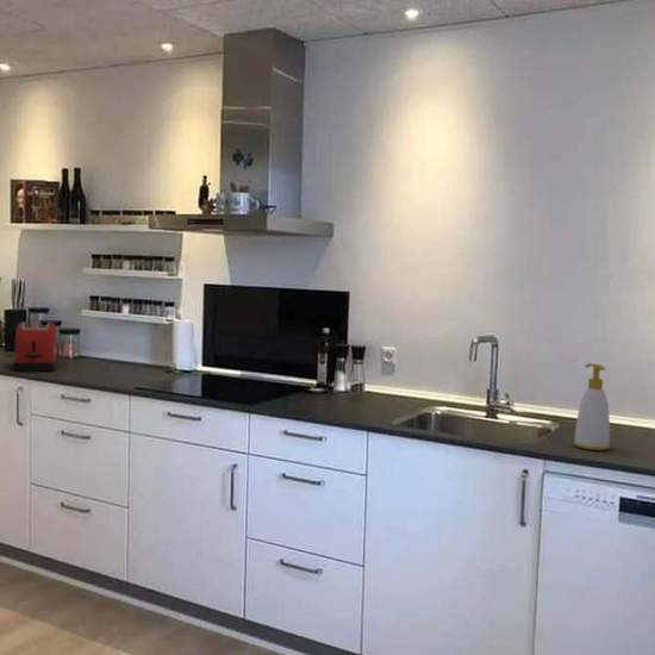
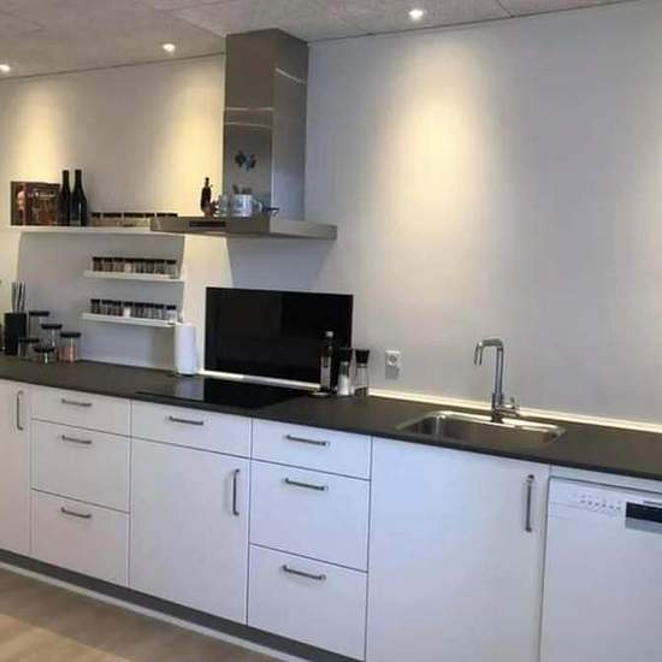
- soap bottle [573,362,611,451]
- toaster [12,320,60,373]
